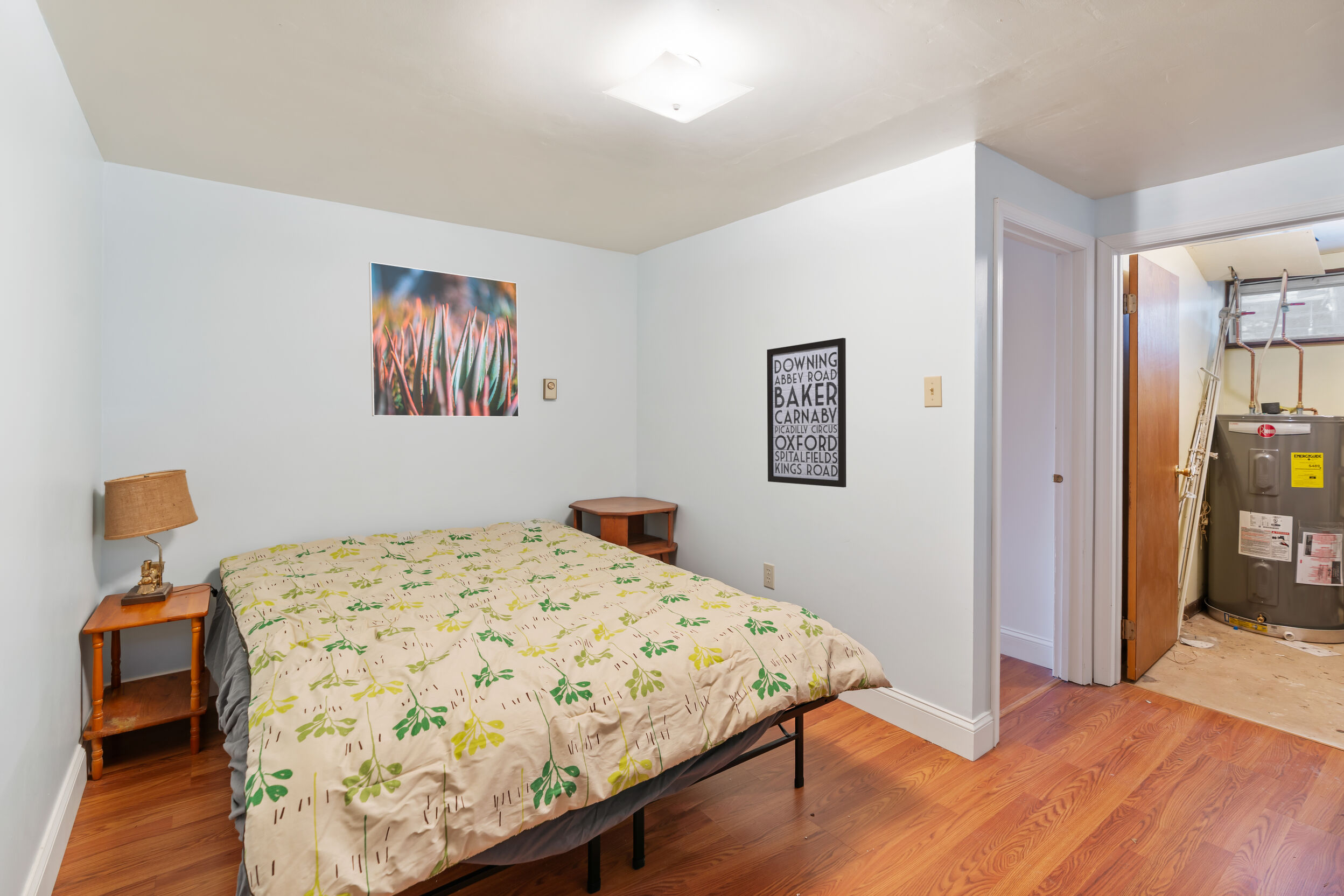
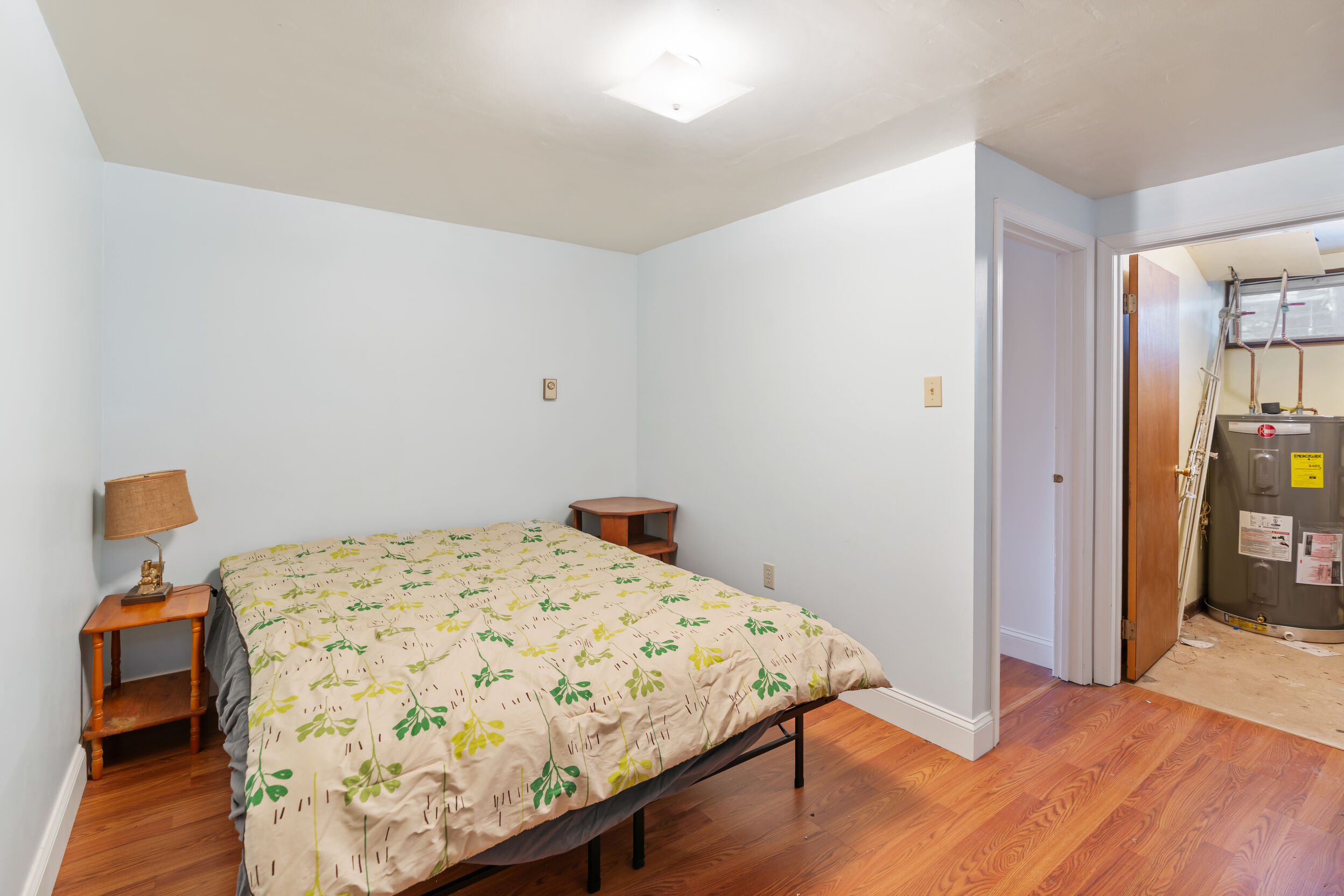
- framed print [368,261,520,418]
- wall art [766,337,846,488]
